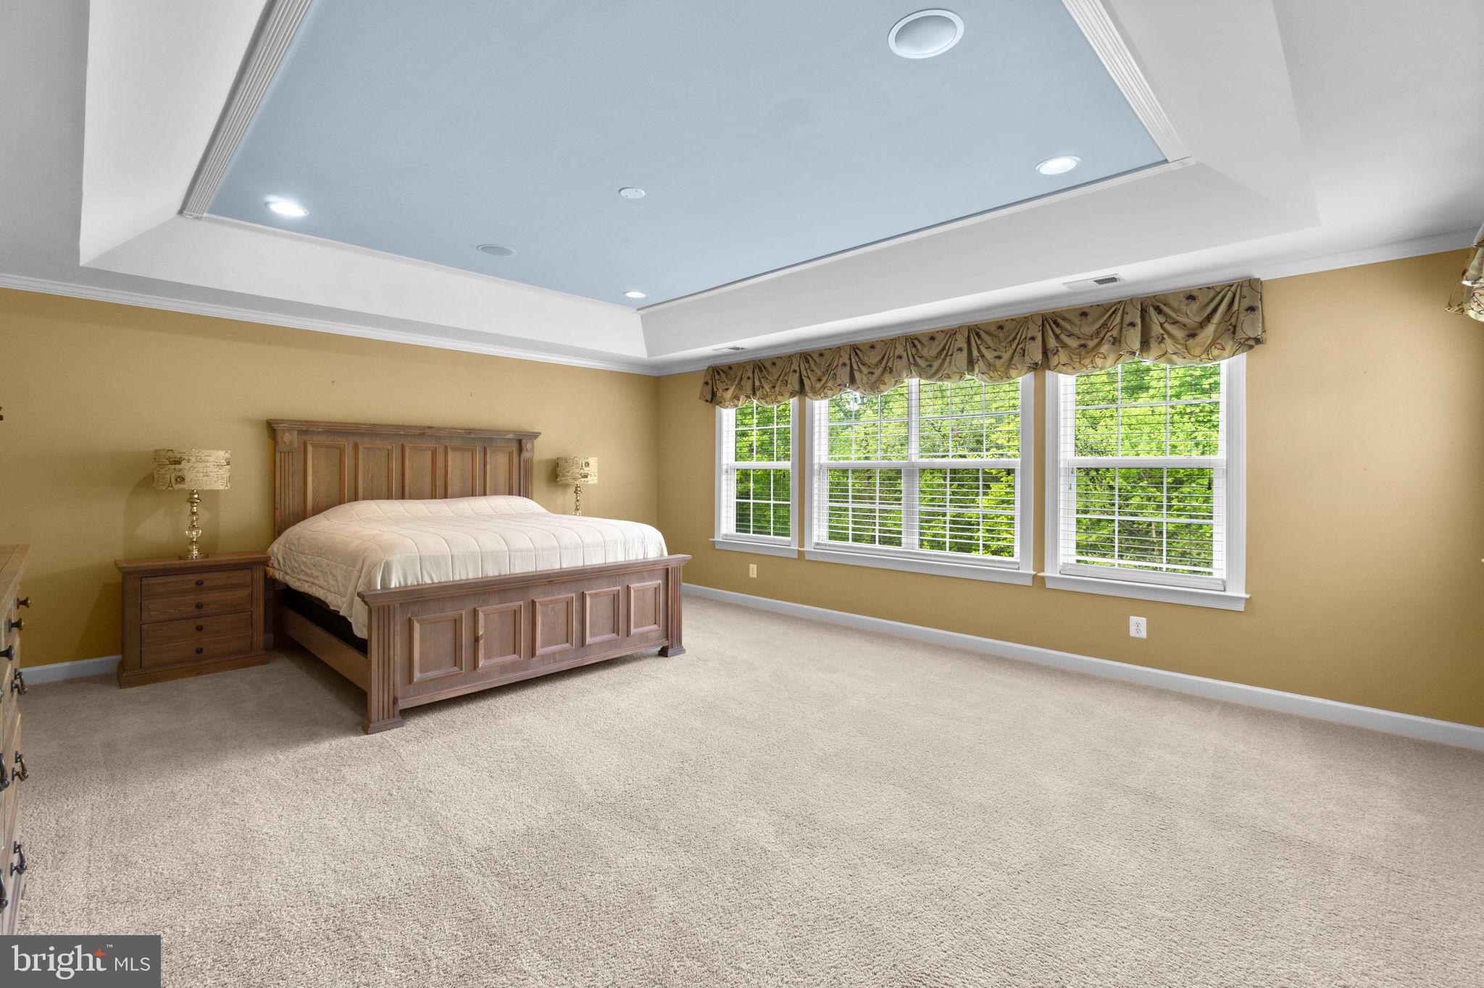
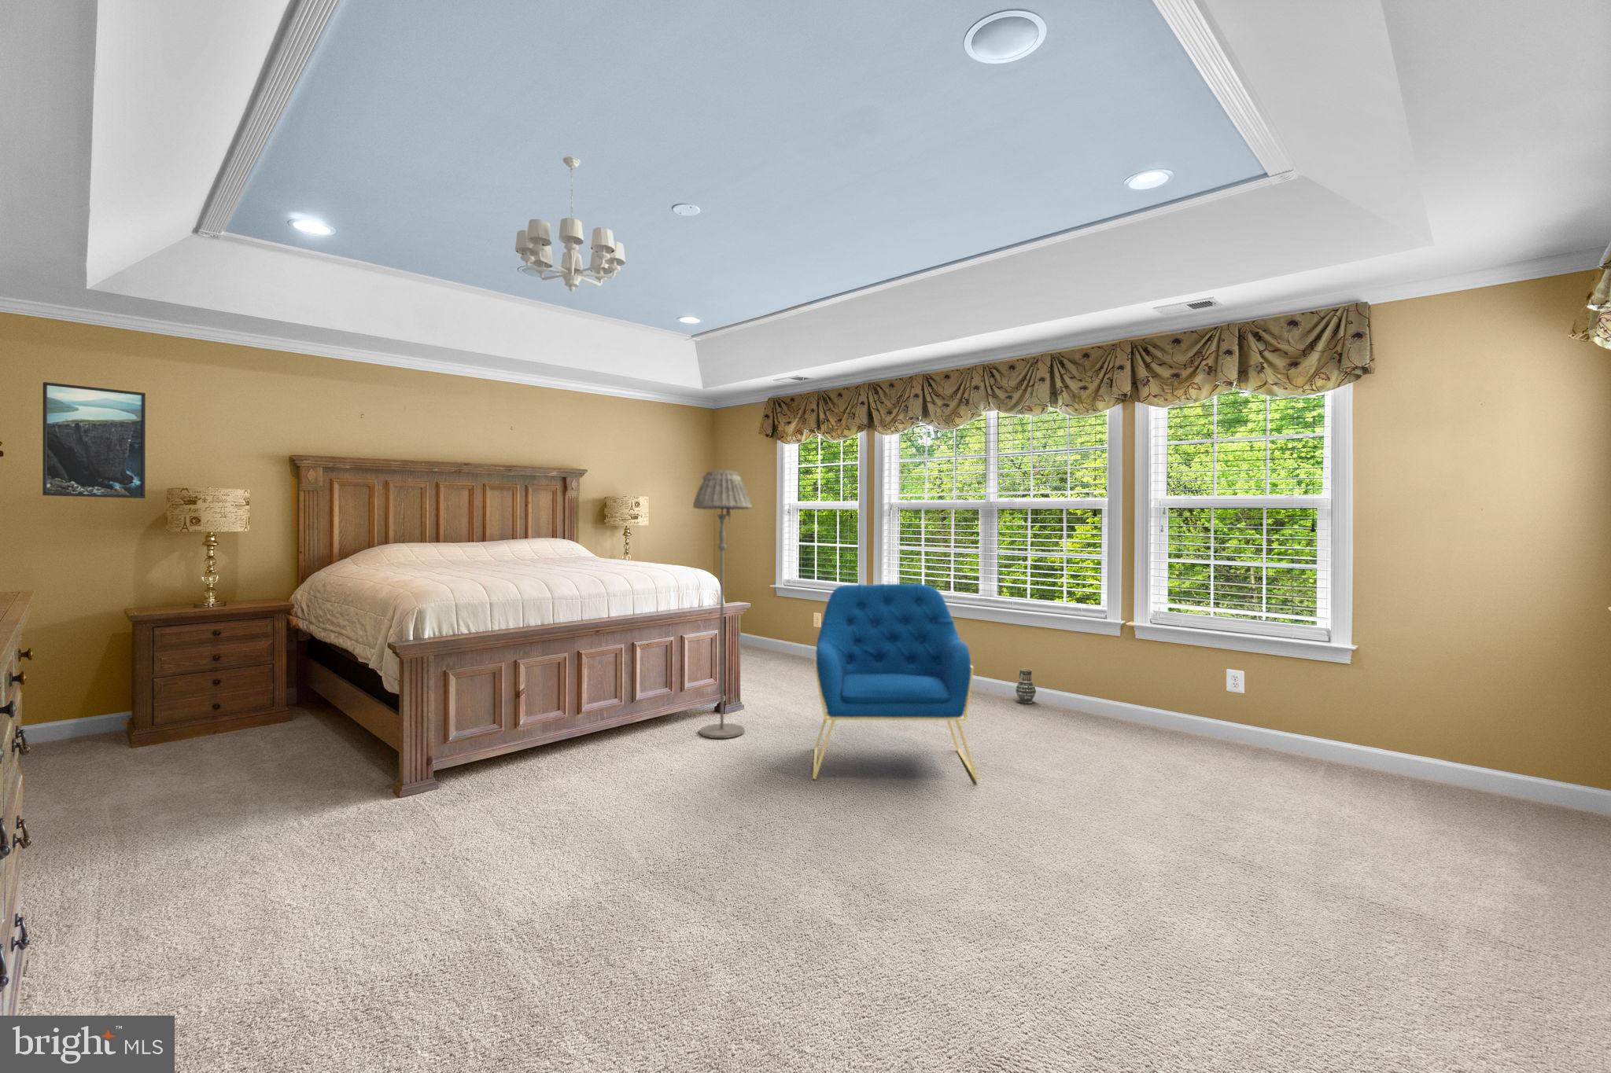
+ floor lamp [692,469,752,739]
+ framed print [42,381,146,499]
+ armchair [812,582,980,781]
+ chandelier [515,156,626,292]
+ vase [1015,668,1037,704]
